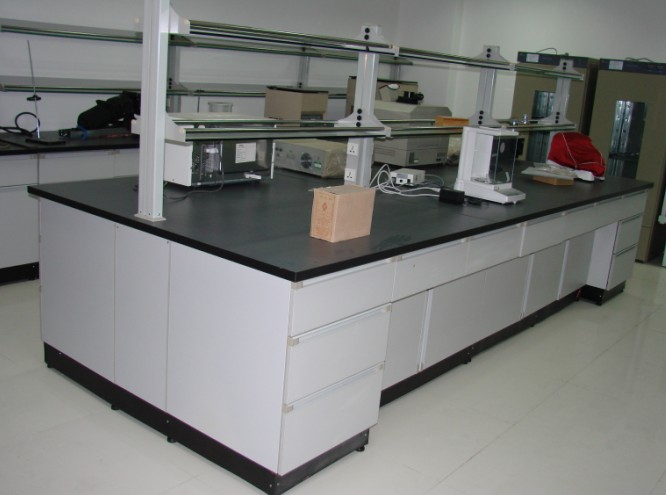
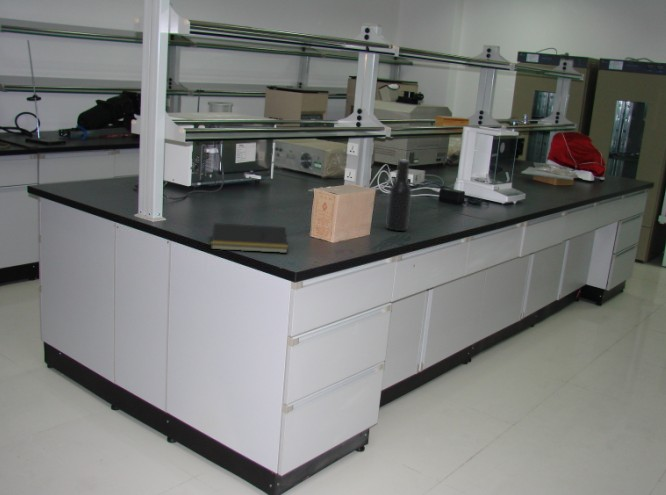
+ beer bottle [385,158,413,232]
+ notepad [210,222,289,254]
